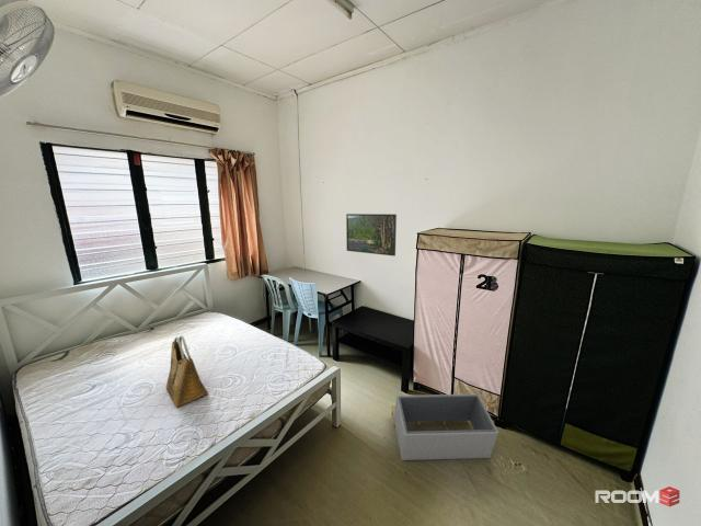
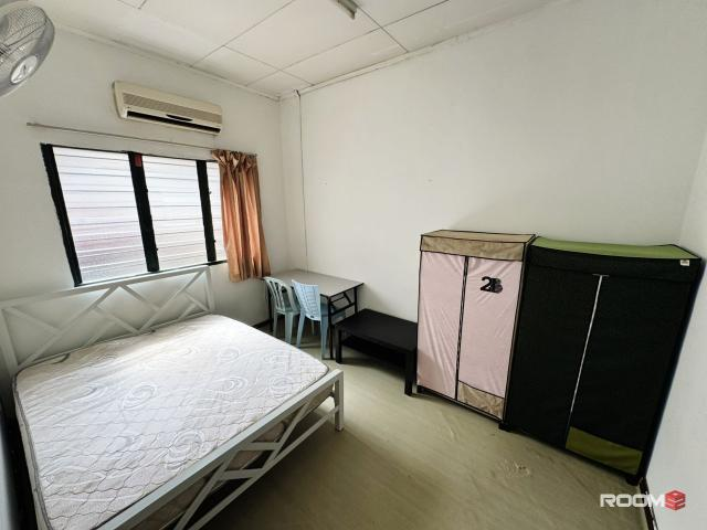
- storage bin [390,393,499,461]
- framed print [345,213,398,258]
- grocery bag [165,334,209,408]
